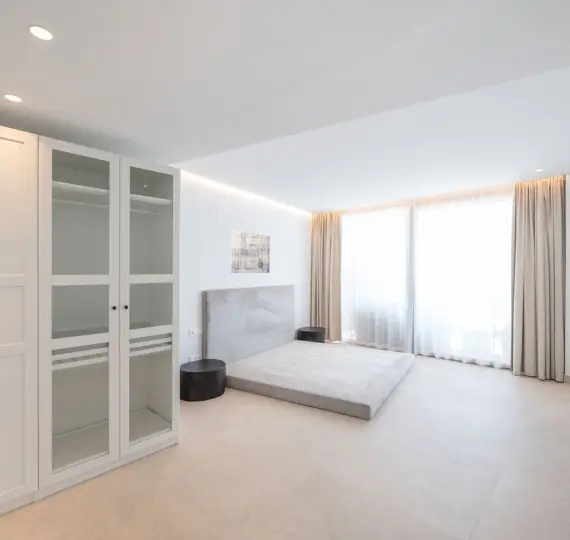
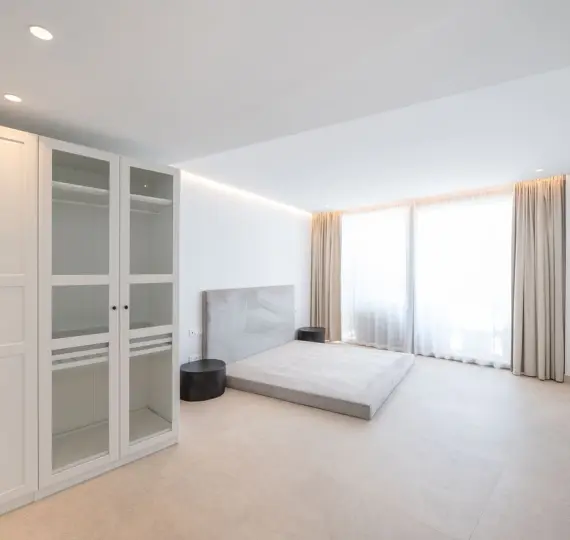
- wall art [230,230,271,274]
